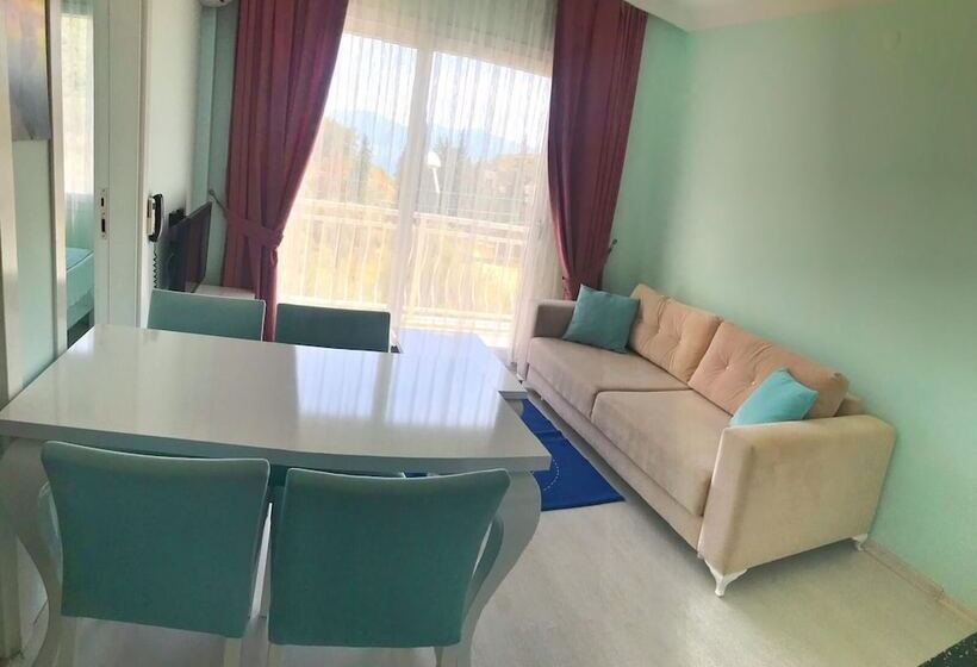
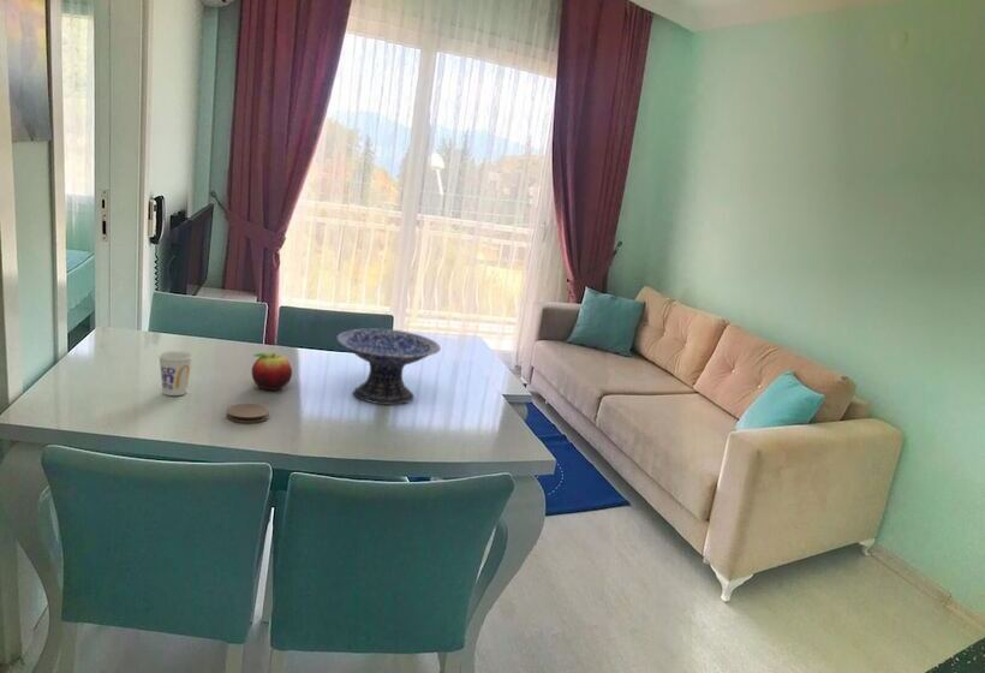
+ cup [157,350,195,397]
+ fruit [251,352,293,391]
+ coaster [226,403,270,424]
+ decorative bowl [335,328,442,405]
